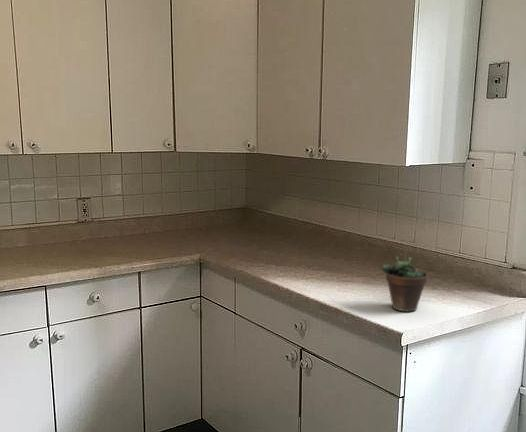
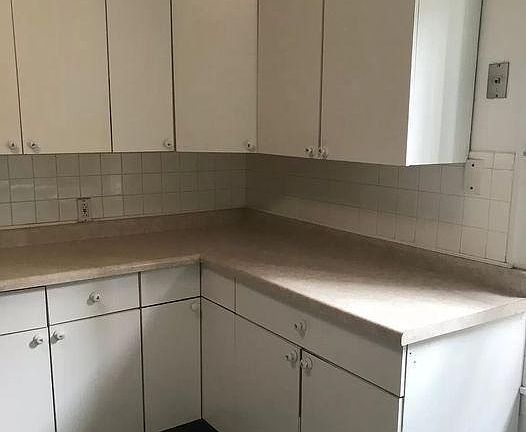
- succulent plant [381,244,429,313]
